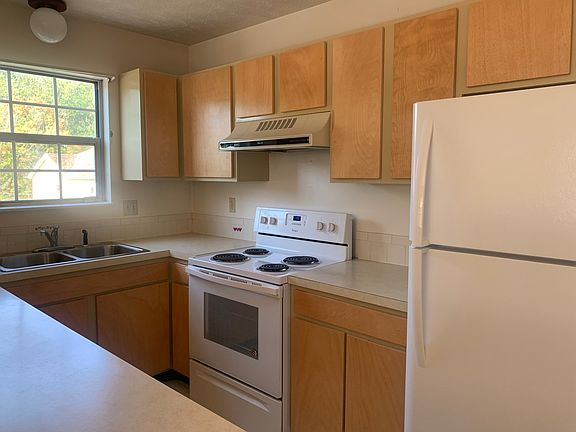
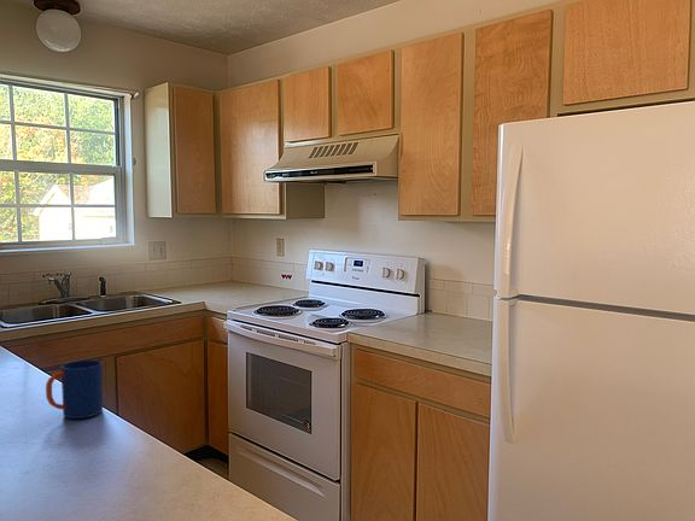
+ mug [45,359,104,420]
